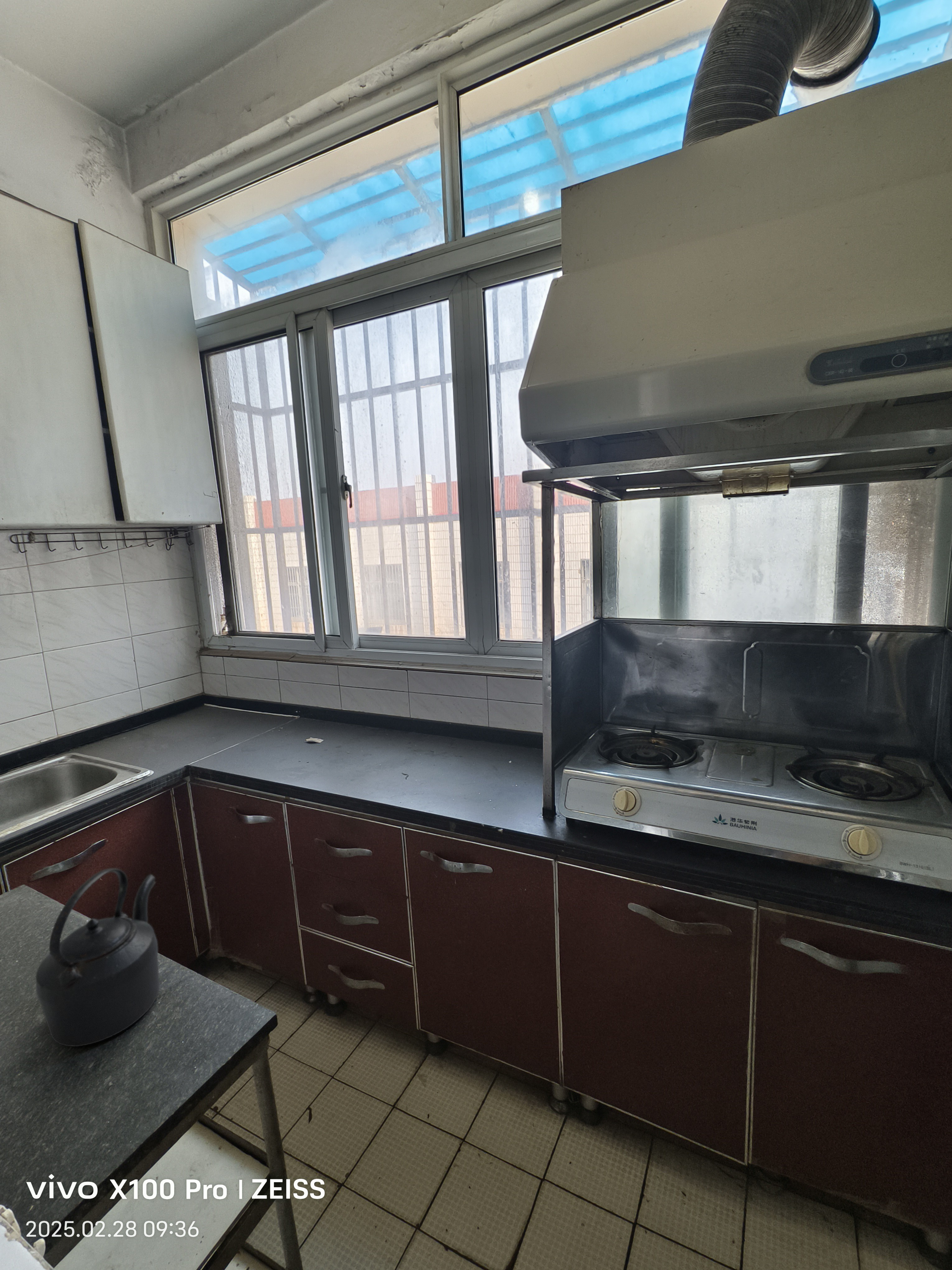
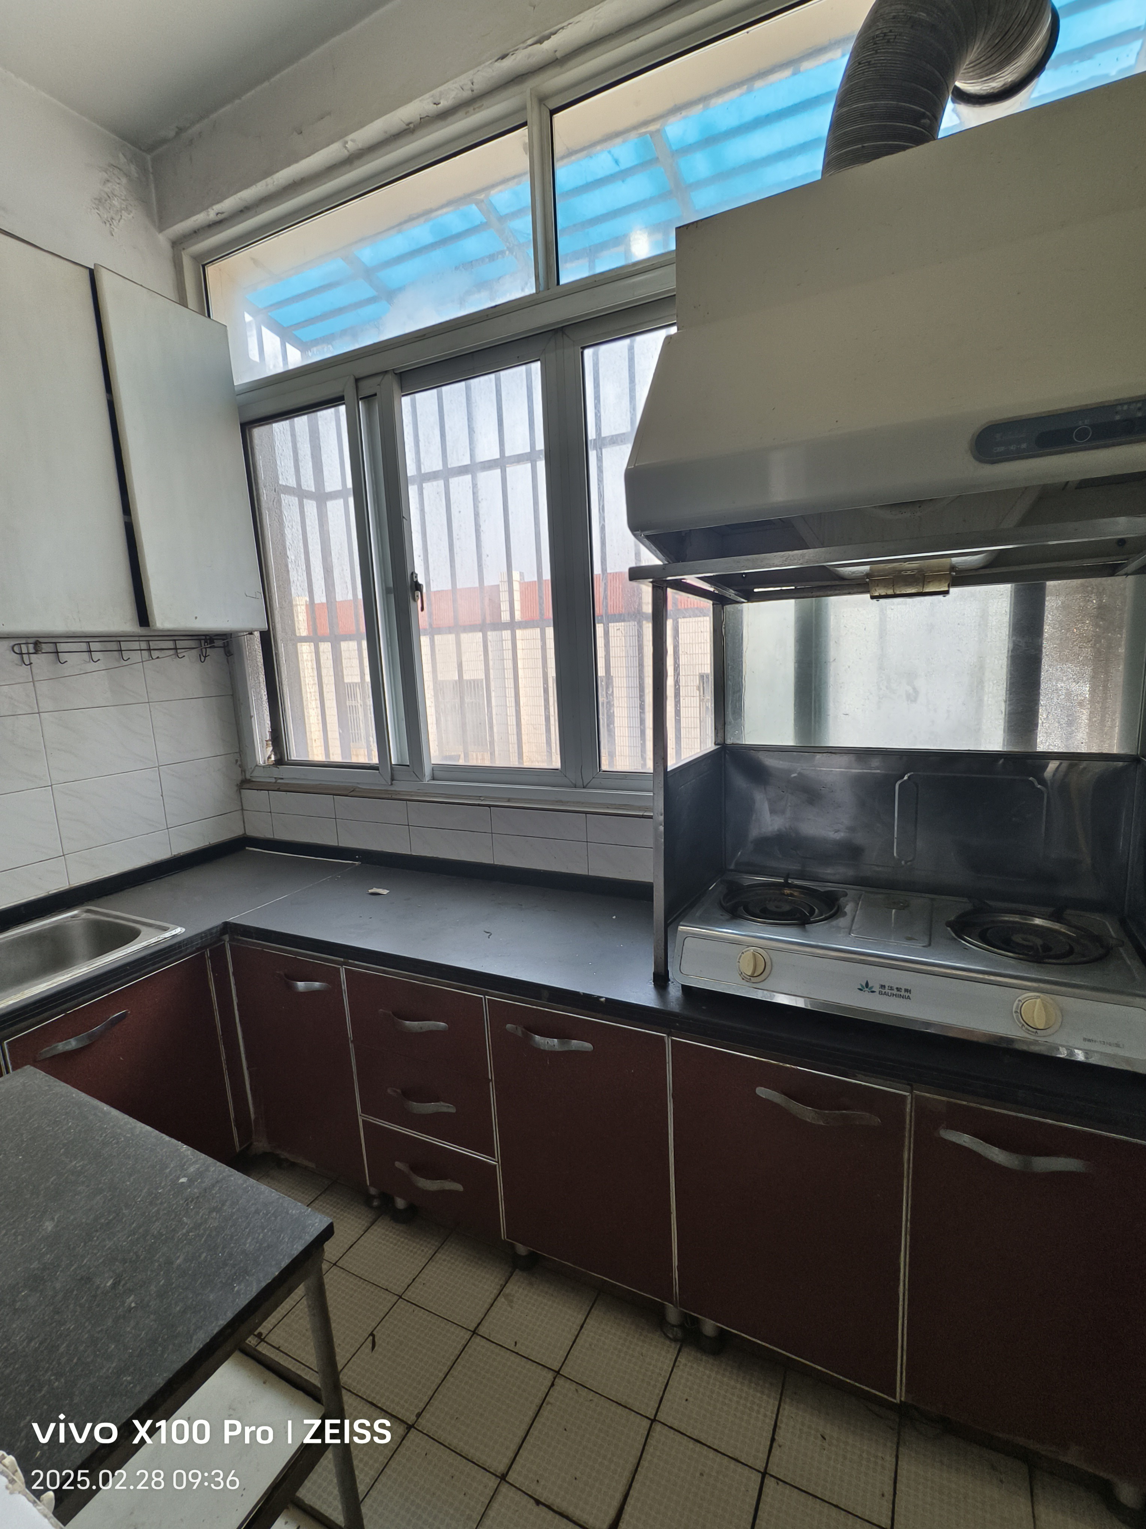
- kettle [35,868,160,1047]
